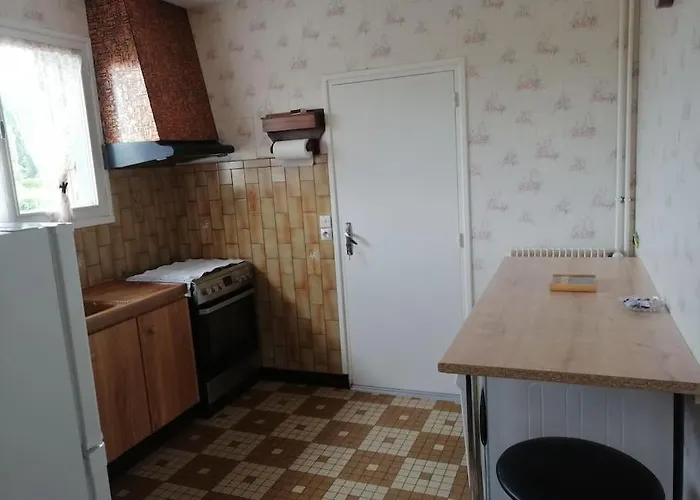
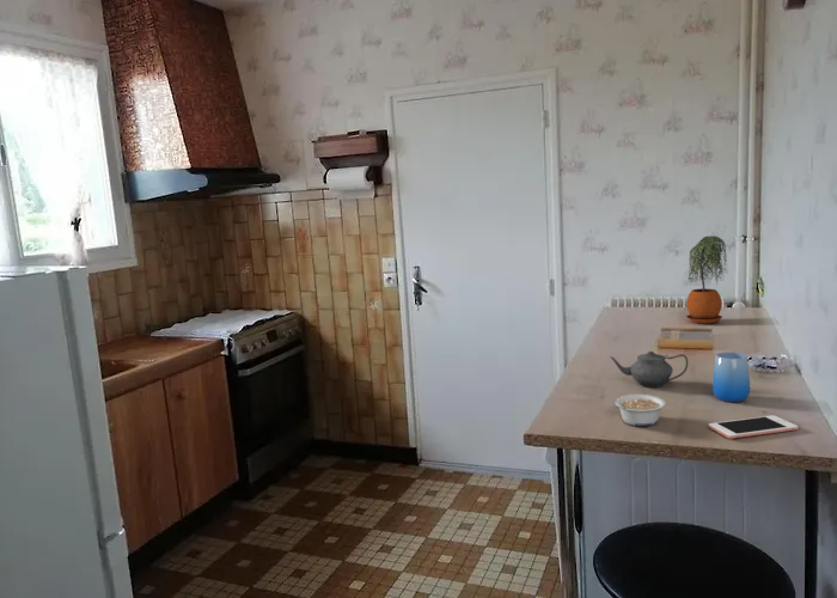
+ teapot [609,350,689,389]
+ cup [711,352,751,403]
+ potted plant [685,234,729,325]
+ legume [613,393,667,427]
+ cell phone [708,414,799,440]
